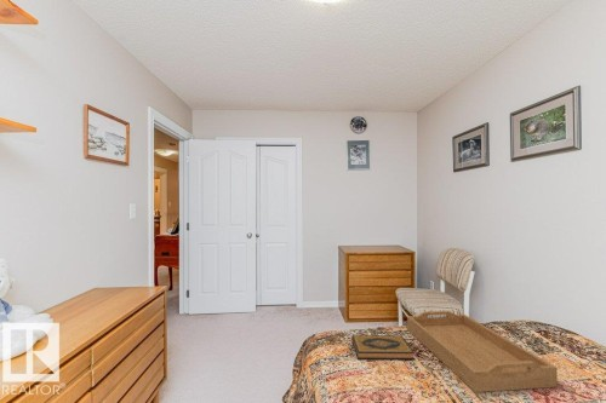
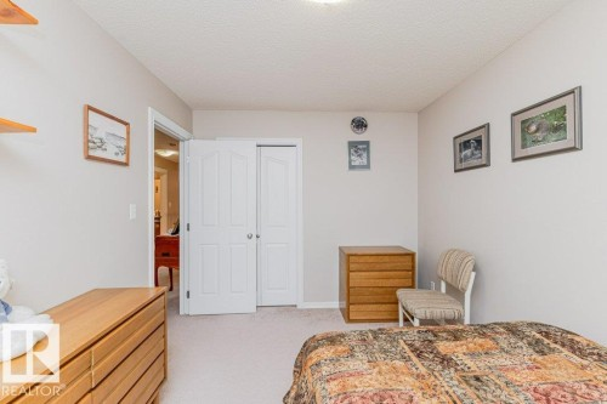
- hardback book [350,334,416,361]
- serving tray [406,310,559,393]
